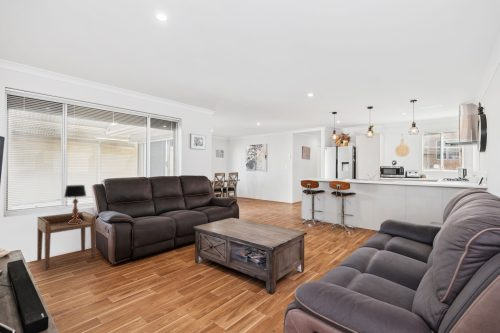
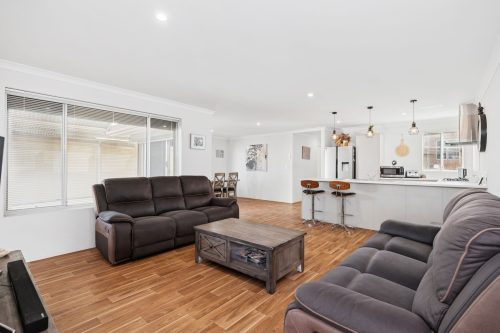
- side table [36,211,97,271]
- table lamp [63,184,87,224]
